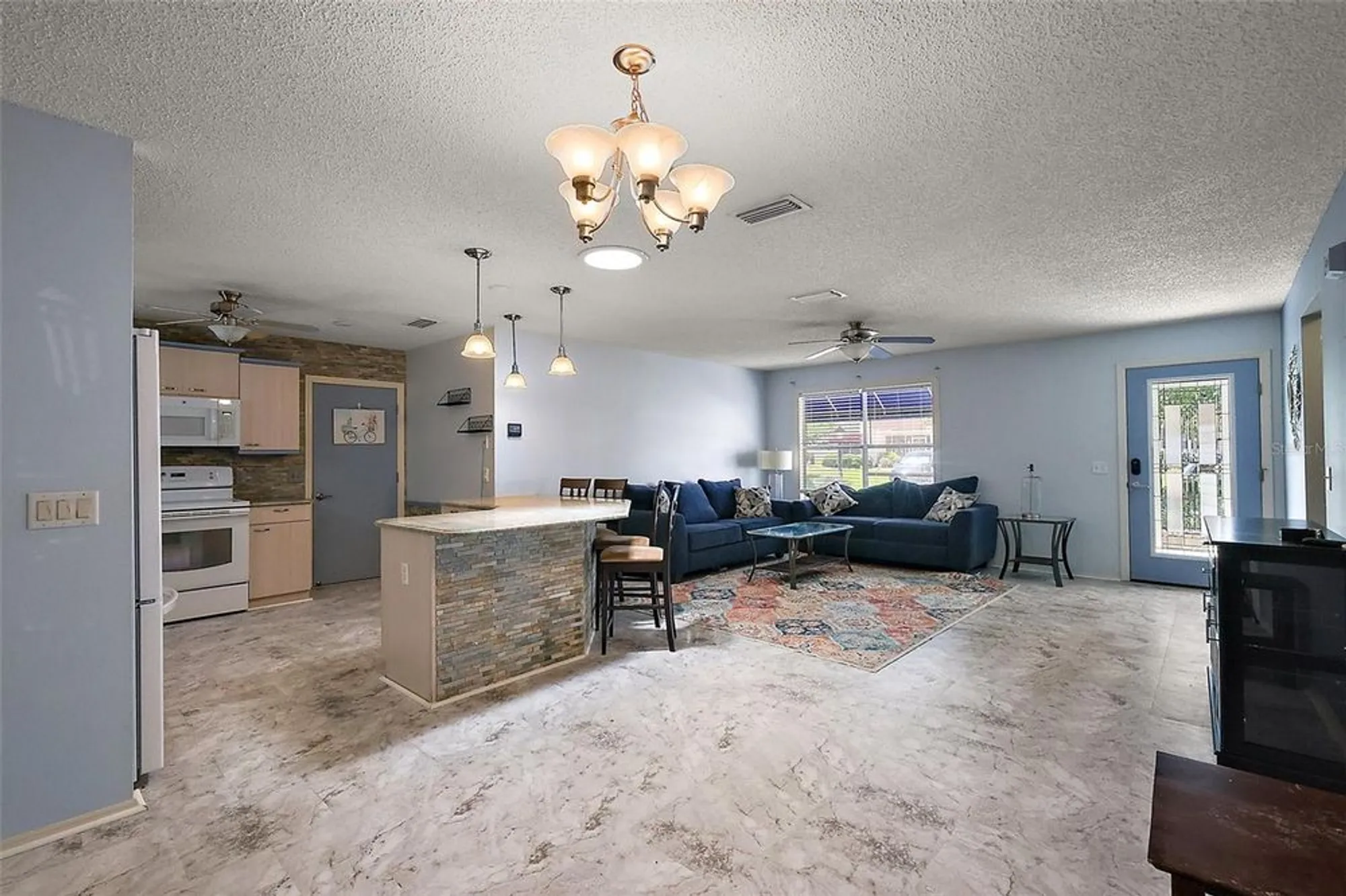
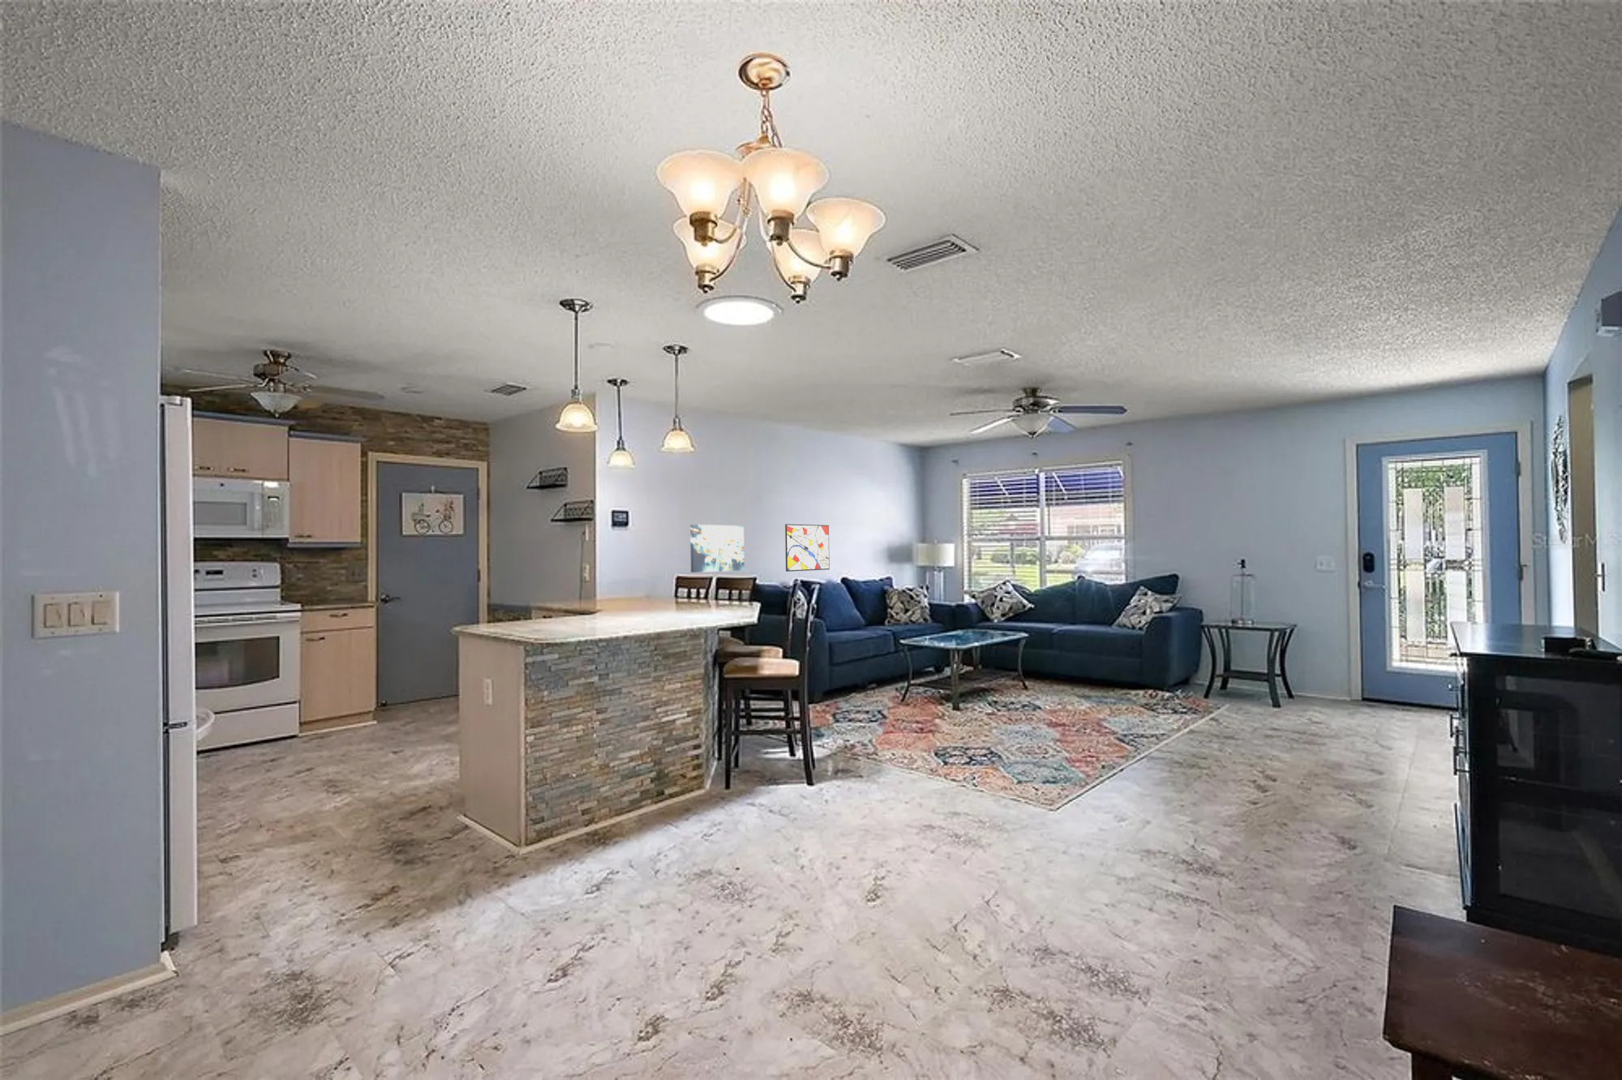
+ wall art [784,523,830,573]
+ wall art [689,524,745,574]
